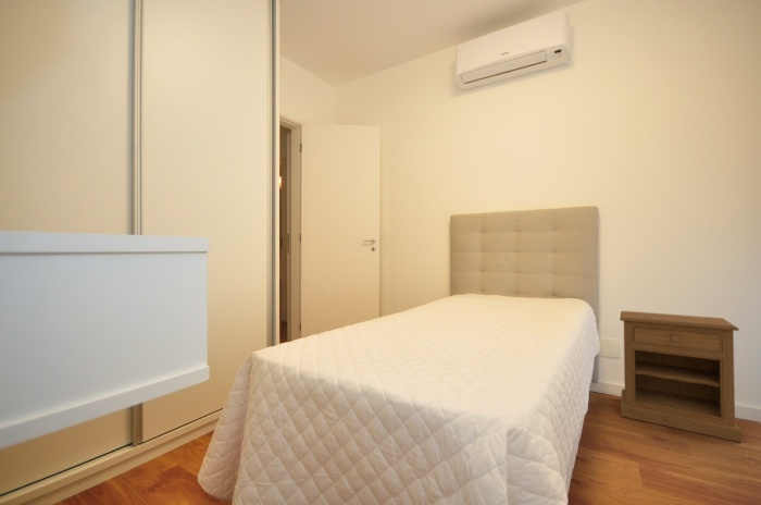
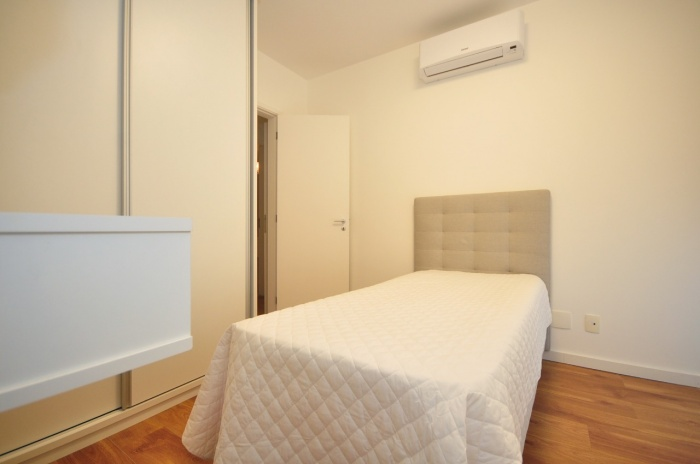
- nightstand [619,310,743,443]
